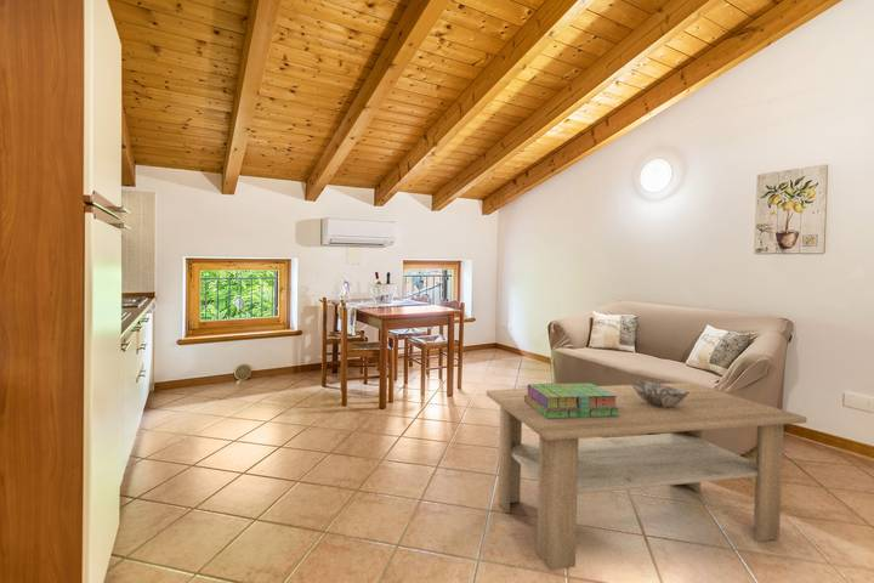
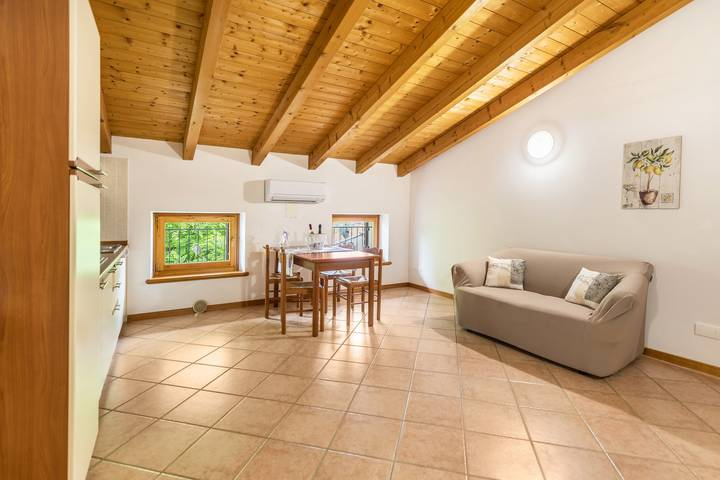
- coffee table [486,381,808,571]
- stack of books [524,383,620,419]
- decorative bowl [631,380,689,407]
